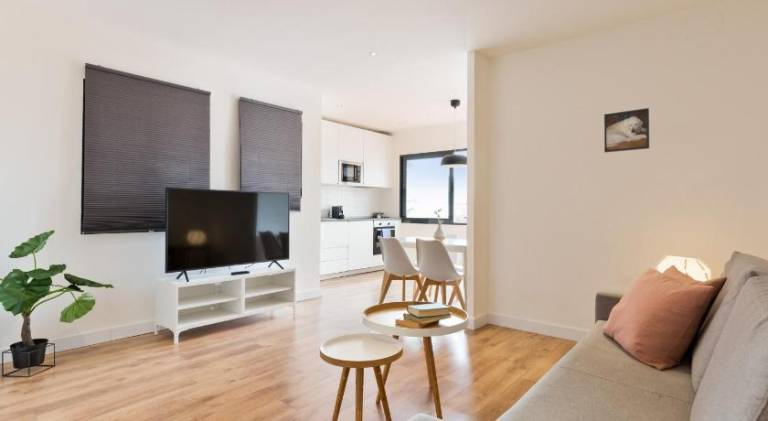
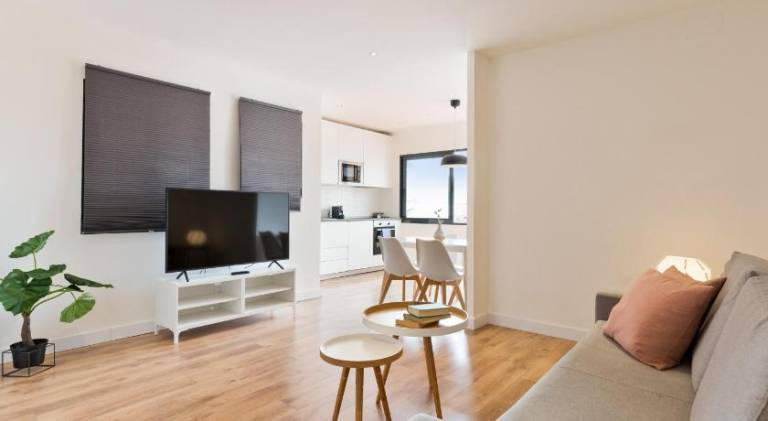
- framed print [603,107,650,153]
